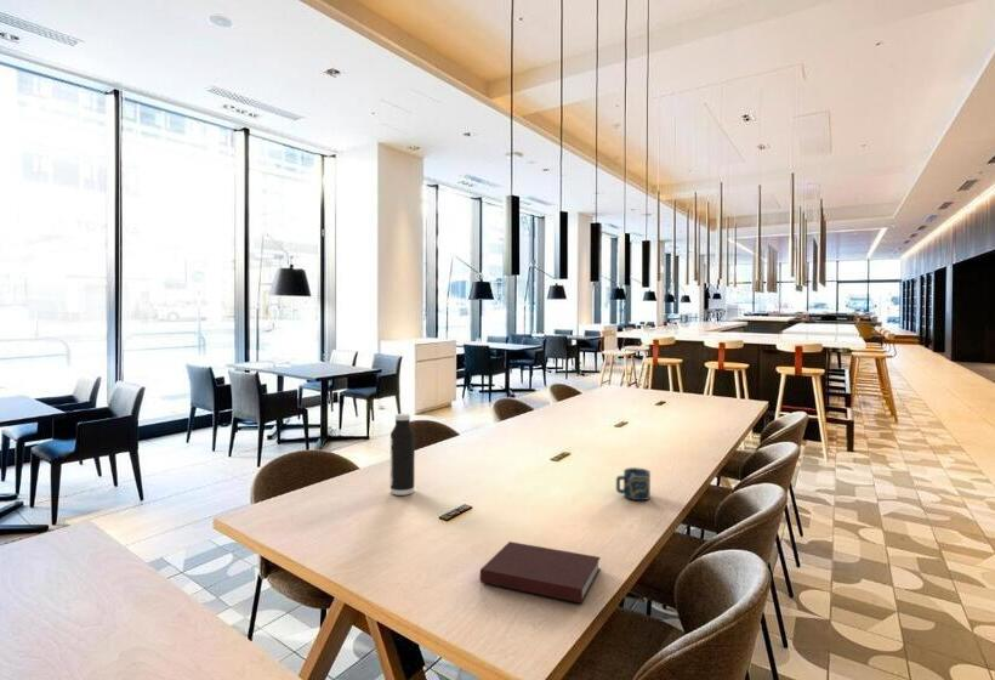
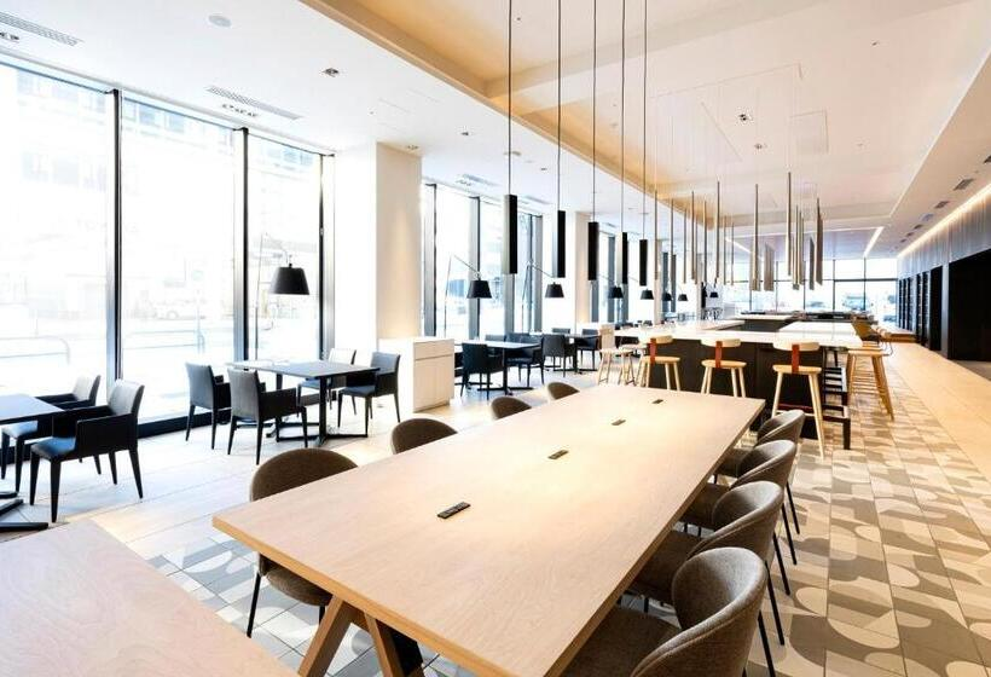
- cup [615,466,652,501]
- notebook [479,540,602,605]
- water bottle [390,413,416,497]
